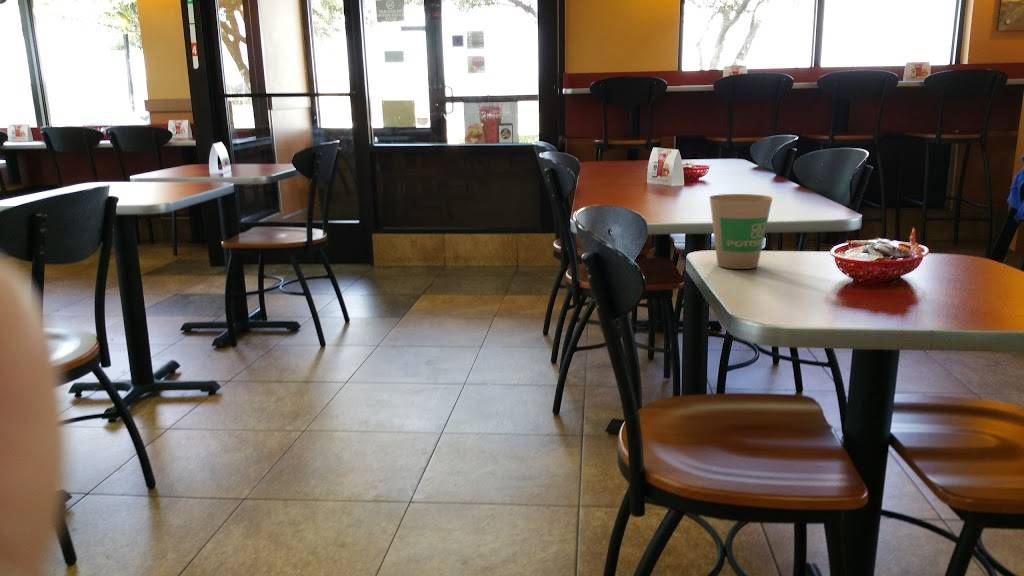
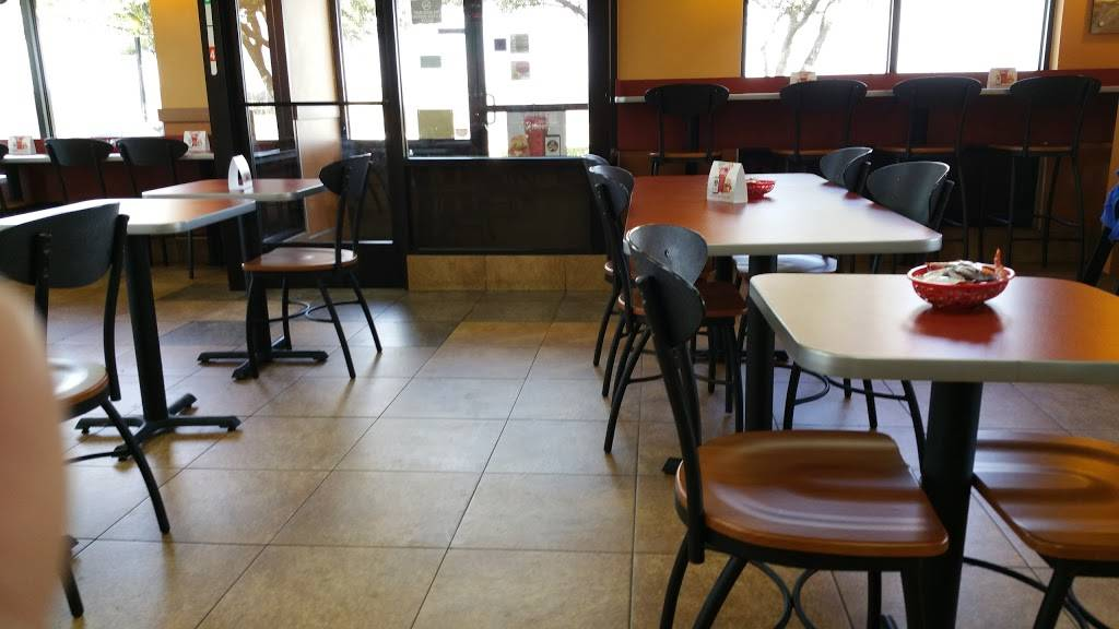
- paper cup [709,193,773,270]
